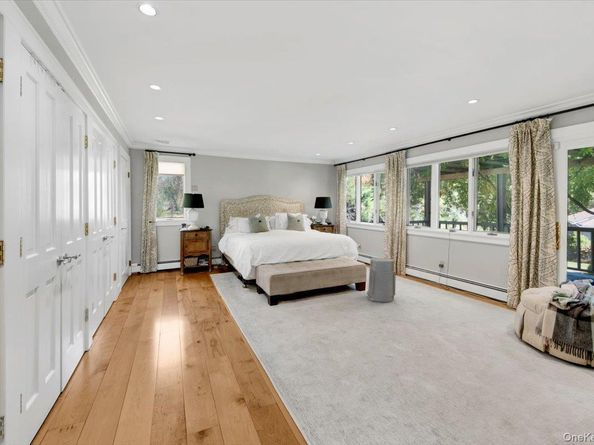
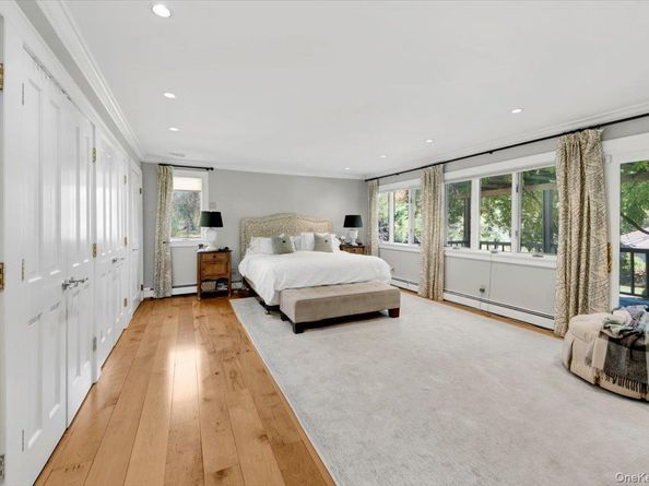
- air purifier [366,257,397,303]
